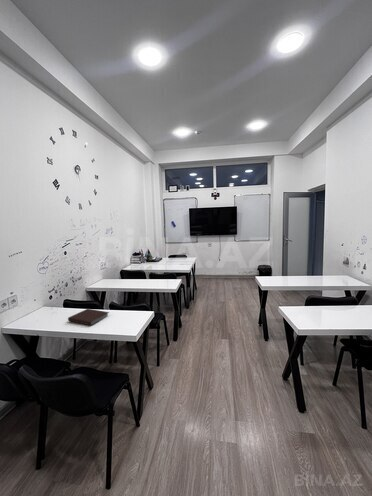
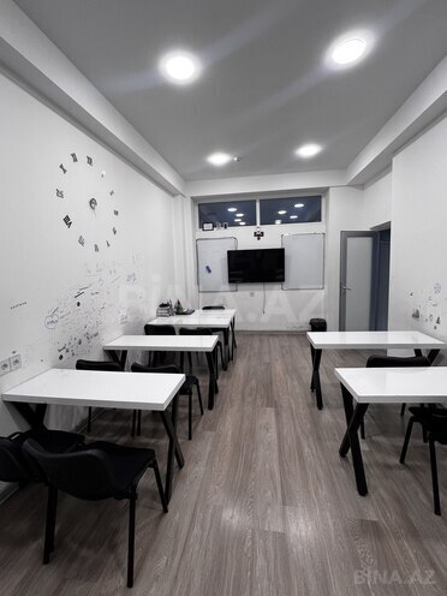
- notebook [67,308,110,327]
